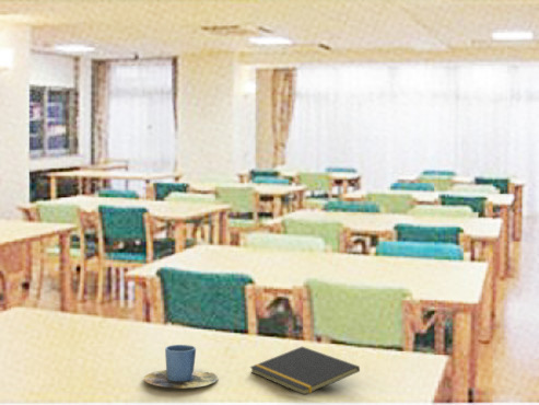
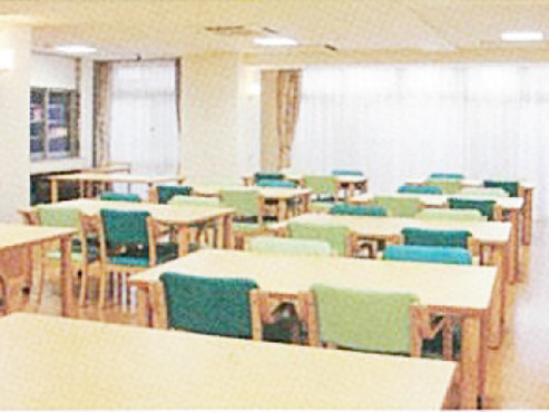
- notepad [249,346,361,396]
- cup [142,344,219,389]
